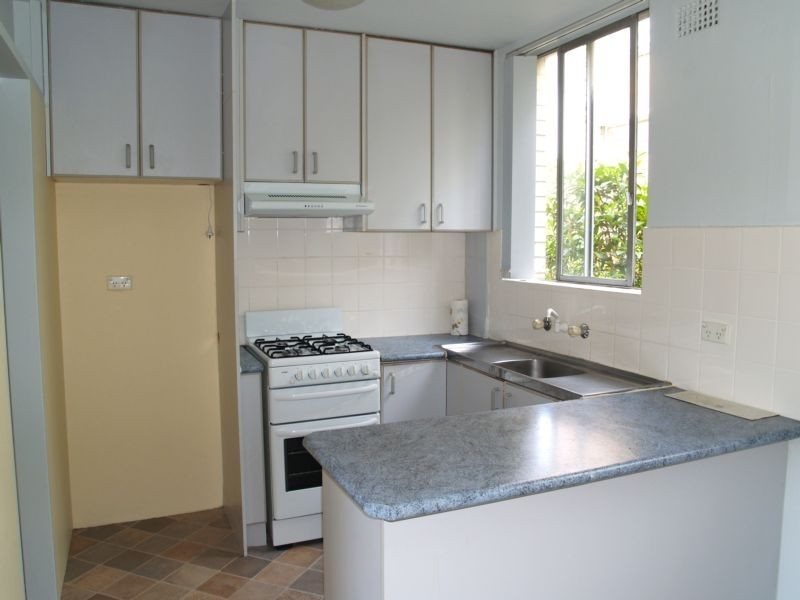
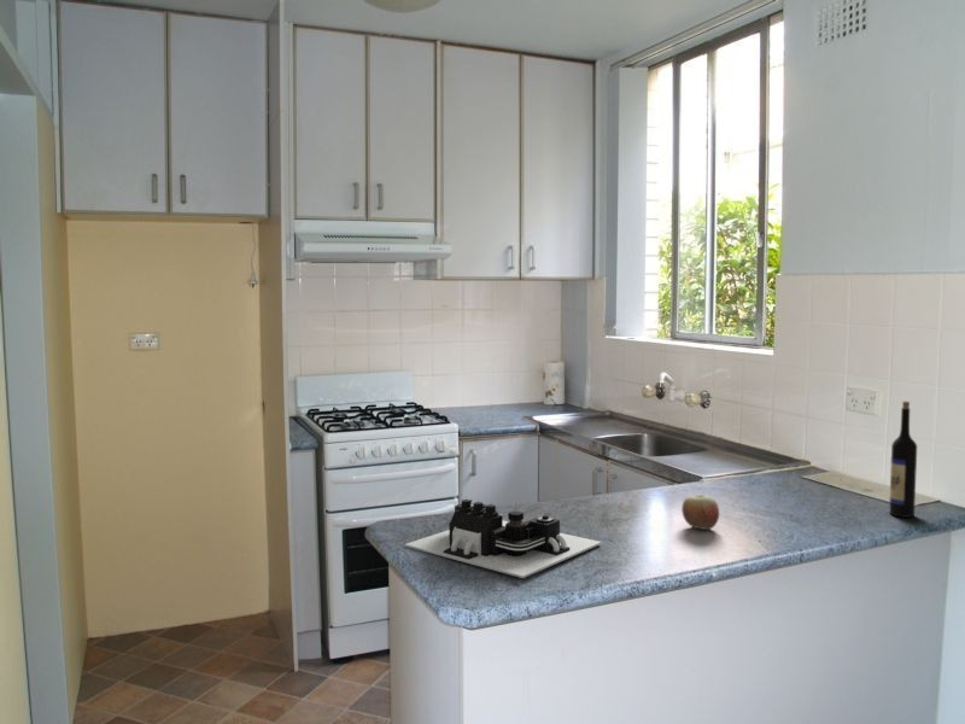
+ architectural model [404,496,603,579]
+ apple [680,494,720,531]
+ wine bottle [889,401,918,519]
